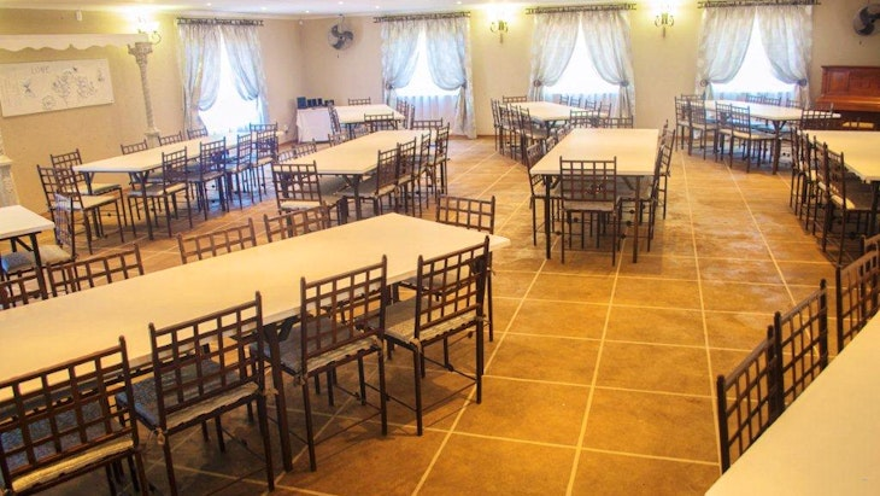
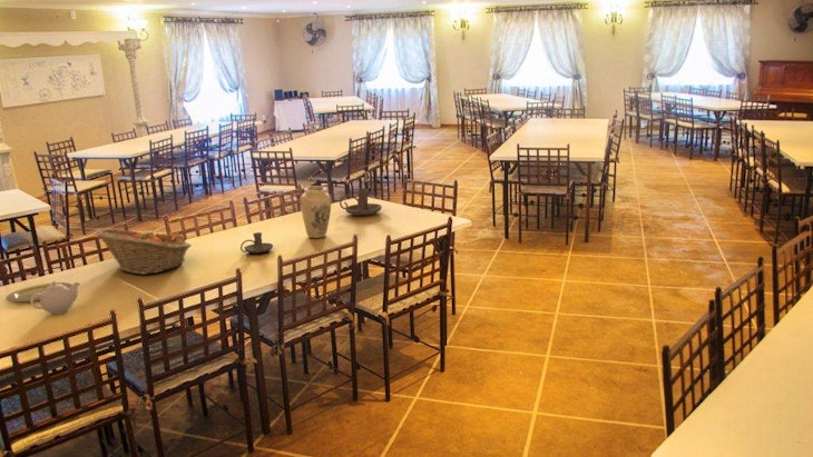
+ candle holder [339,188,383,216]
+ plate [6,281,74,304]
+ candle holder [239,231,274,255]
+ fruit basket [95,227,193,276]
+ teapot [30,280,81,316]
+ vase [300,185,332,239]
